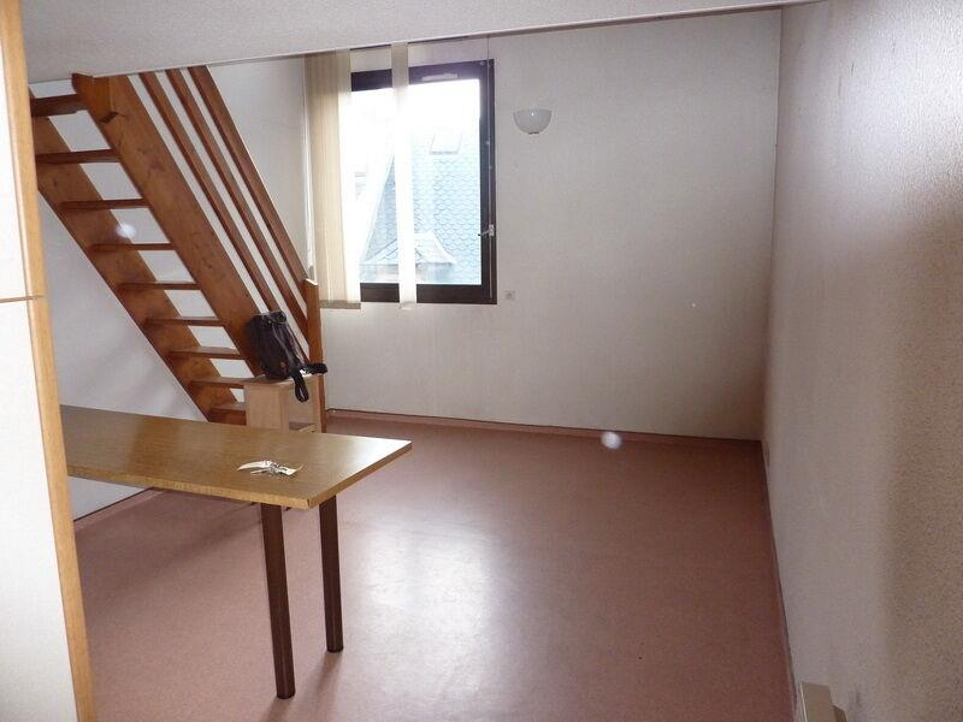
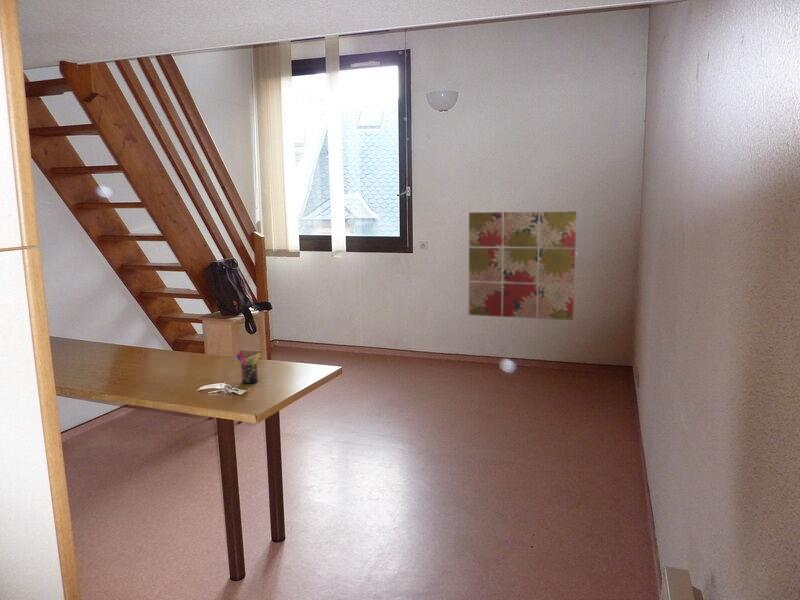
+ pen holder [235,350,261,385]
+ wall art [468,210,577,321]
